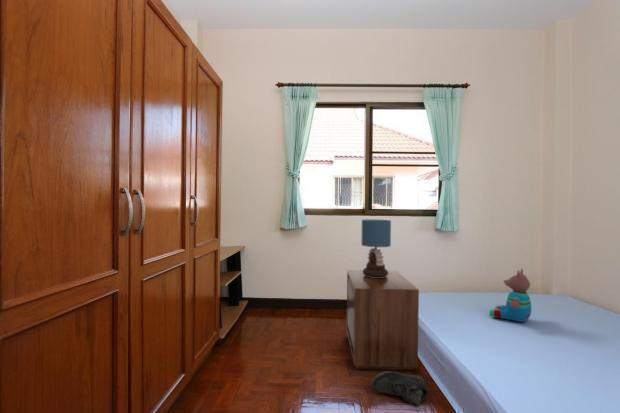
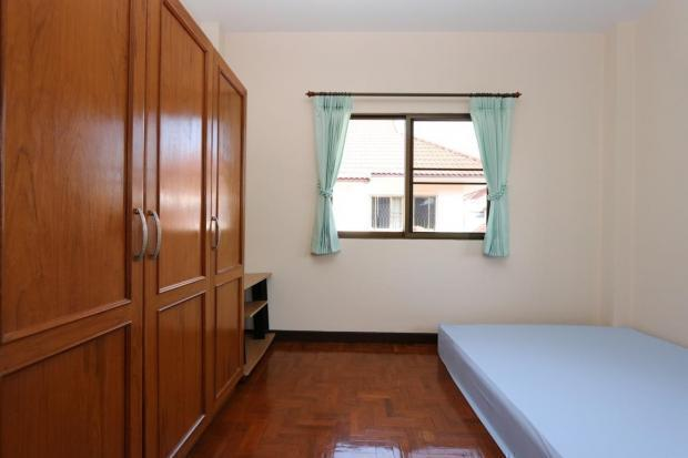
- sneaker [371,370,430,408]
- teddy bear [488,268,532,323]
- table lamp [360,219,392,278]
- nightstand [346,269,420,371]
